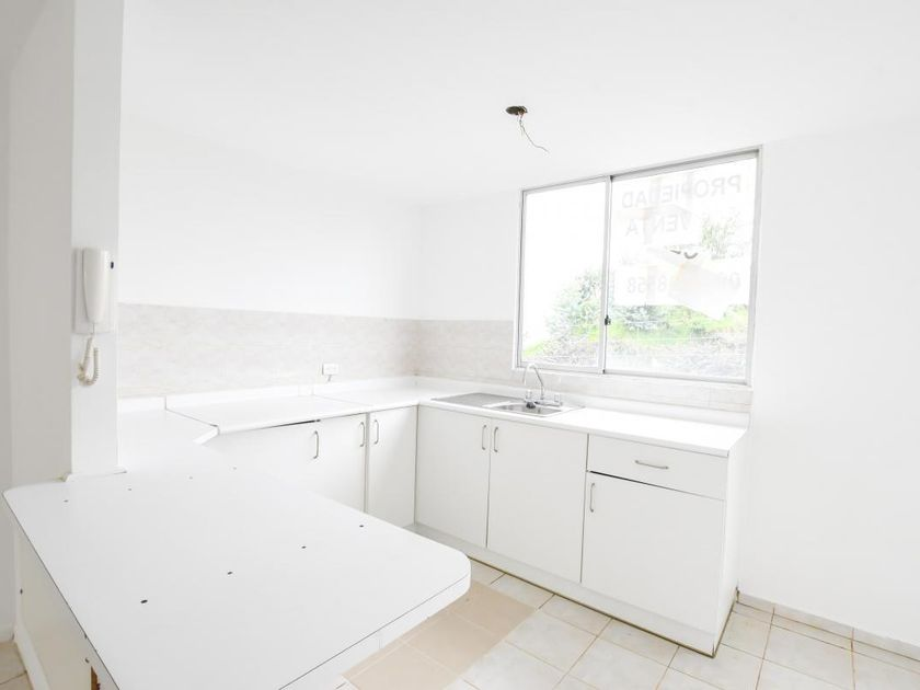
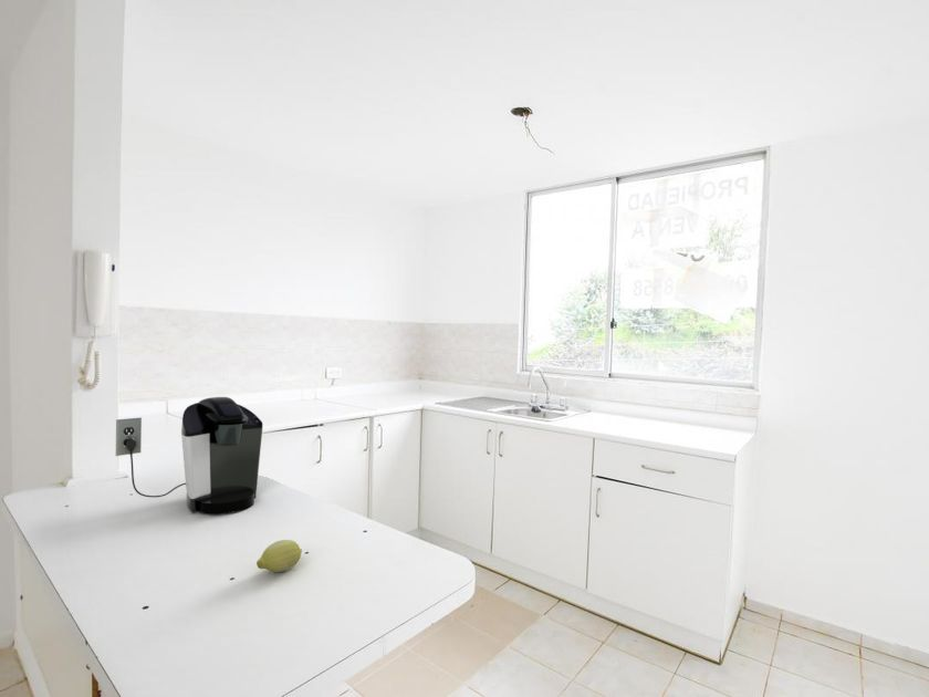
+ fruit [255,539,303,573]
+ coffee maker [115,396,263,516]
